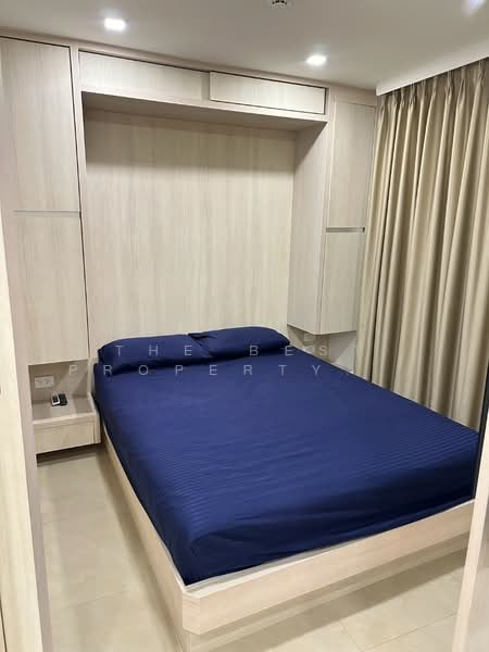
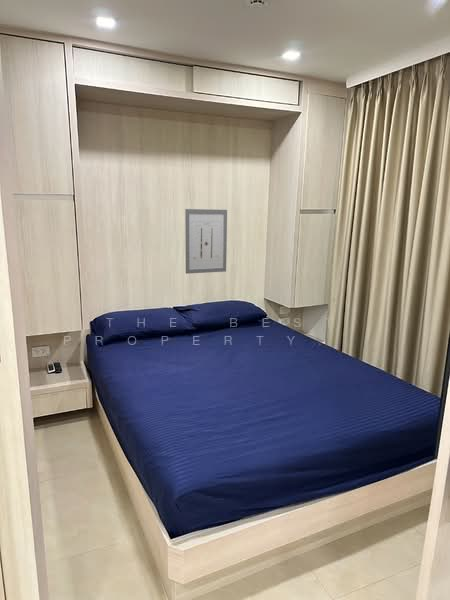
+ wall art [184,208,228,275]
